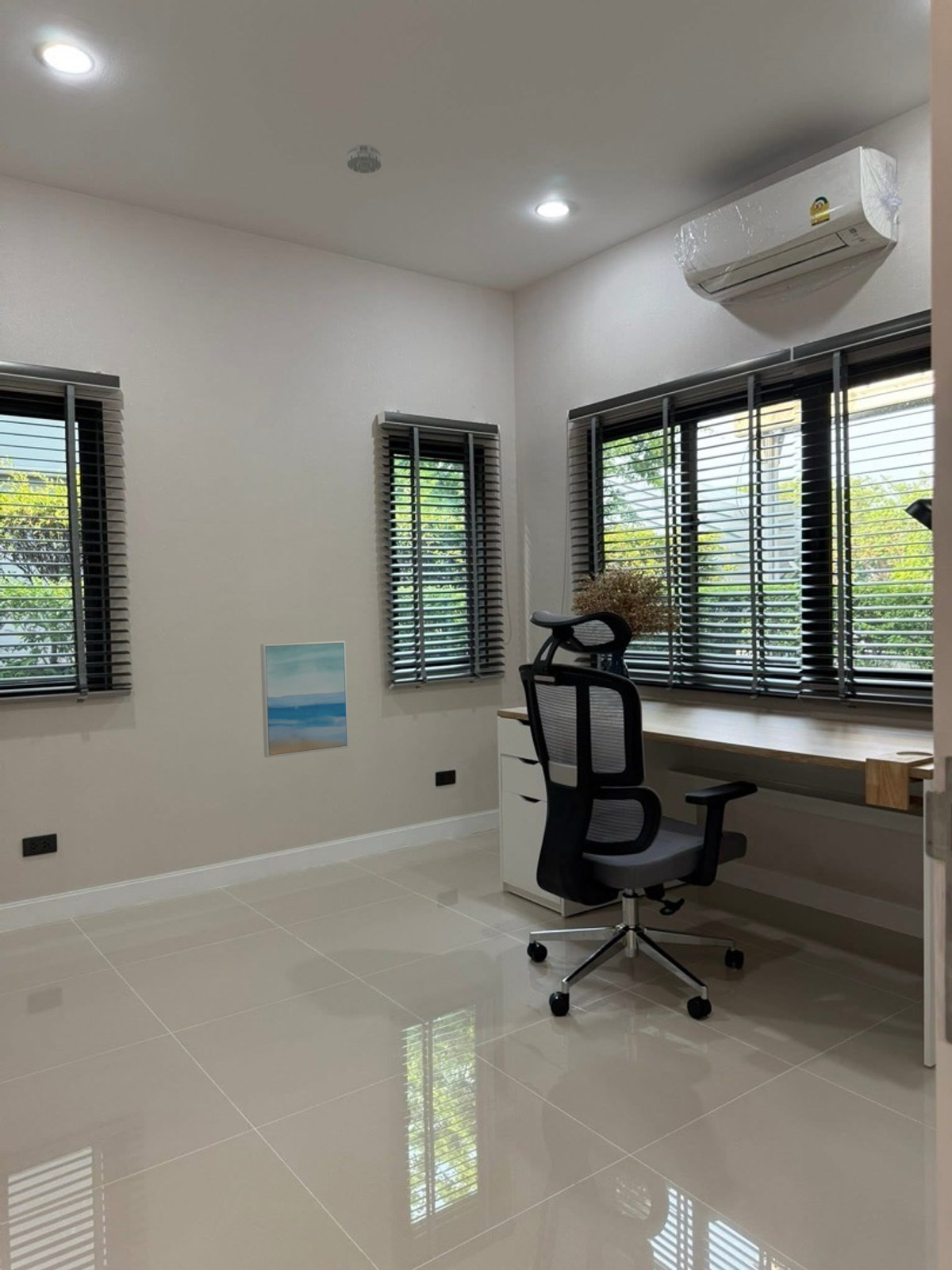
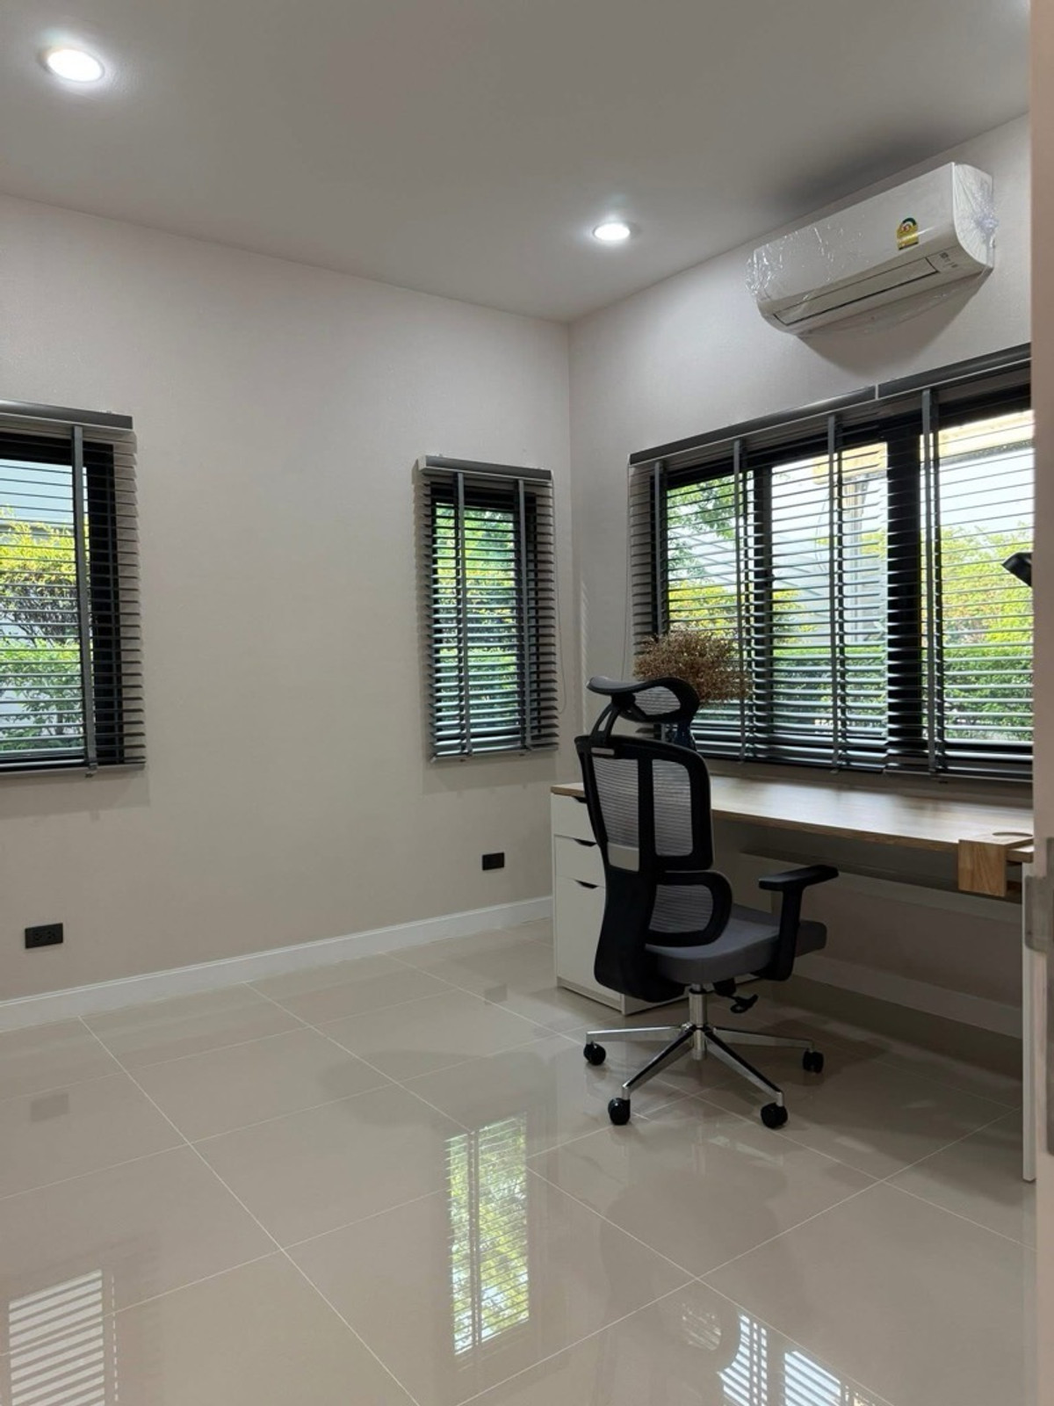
- wall art [259,640,350,759]
- smoke detector [346,144,382,175]
